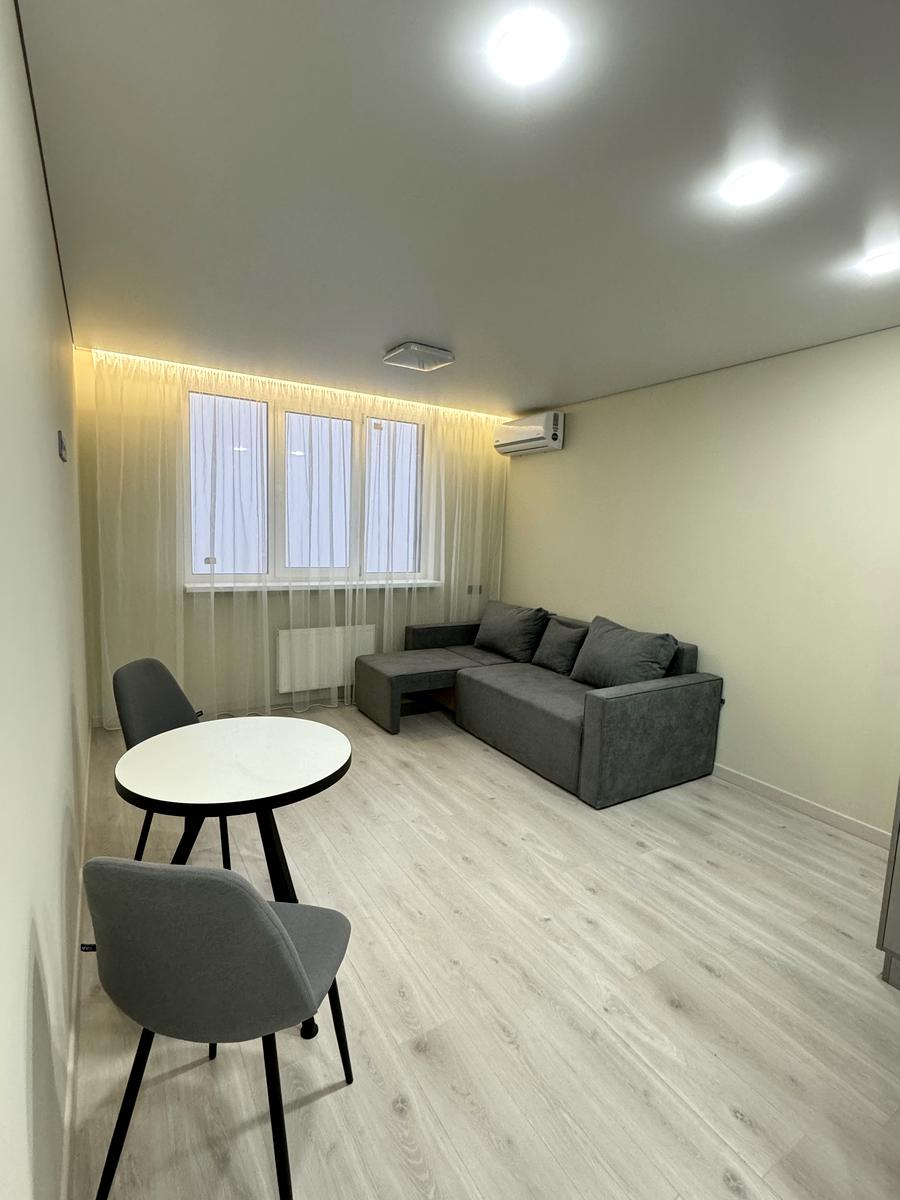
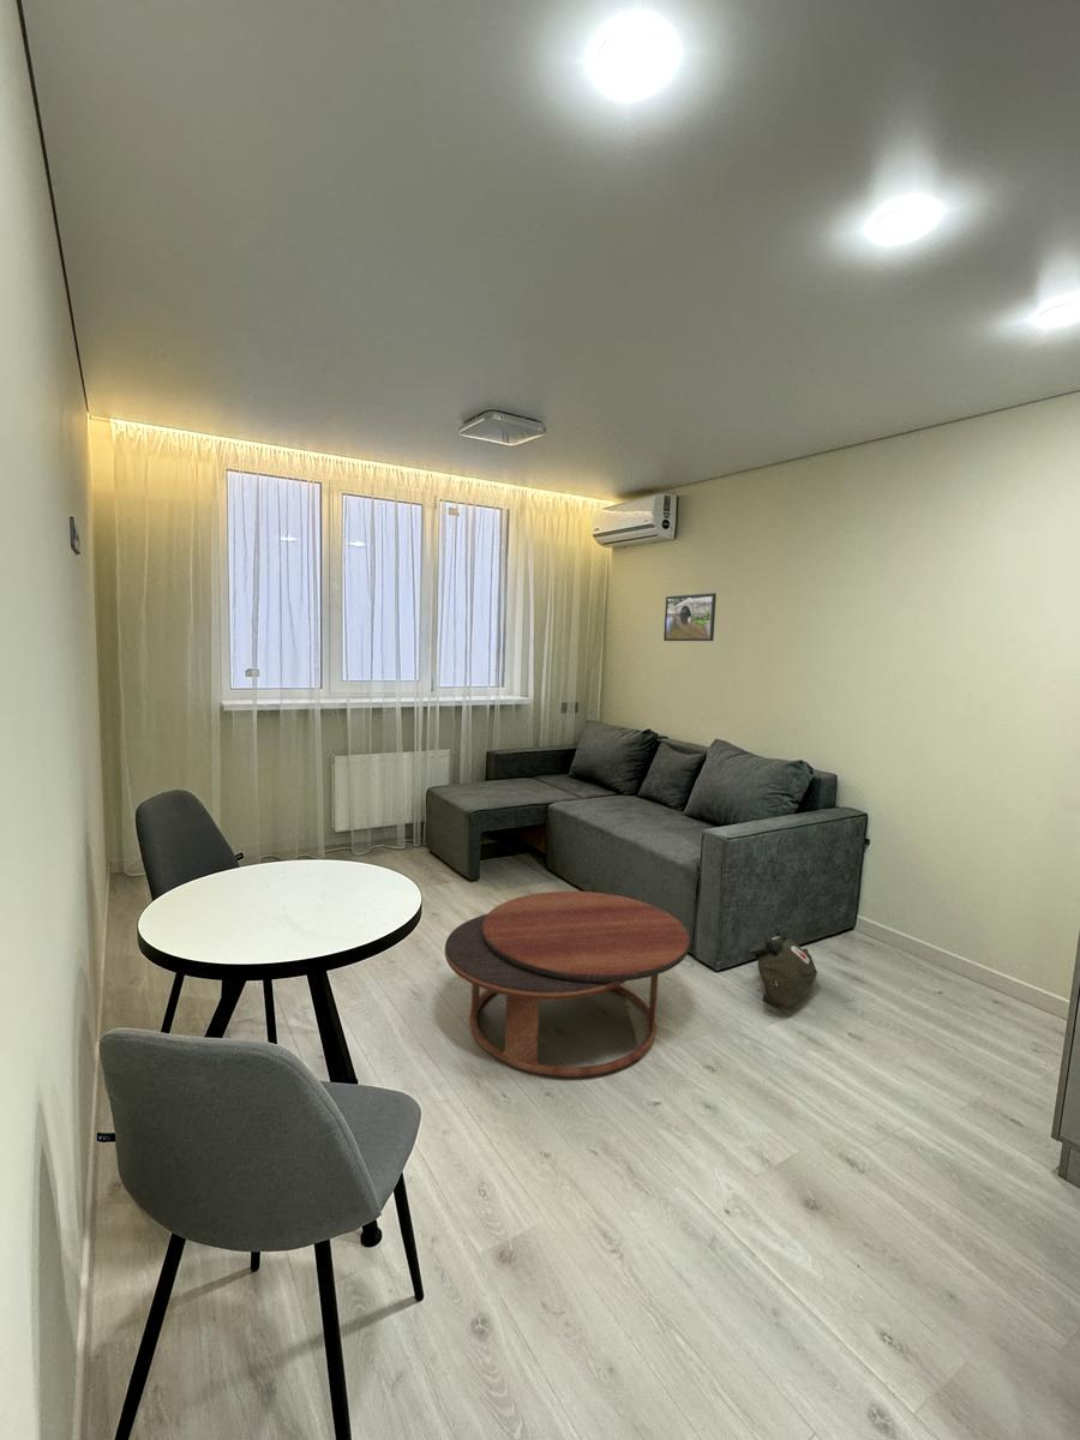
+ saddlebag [748,924,818,1010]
+ coffee table [444,890,691,1078]
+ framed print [662,592,718,642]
